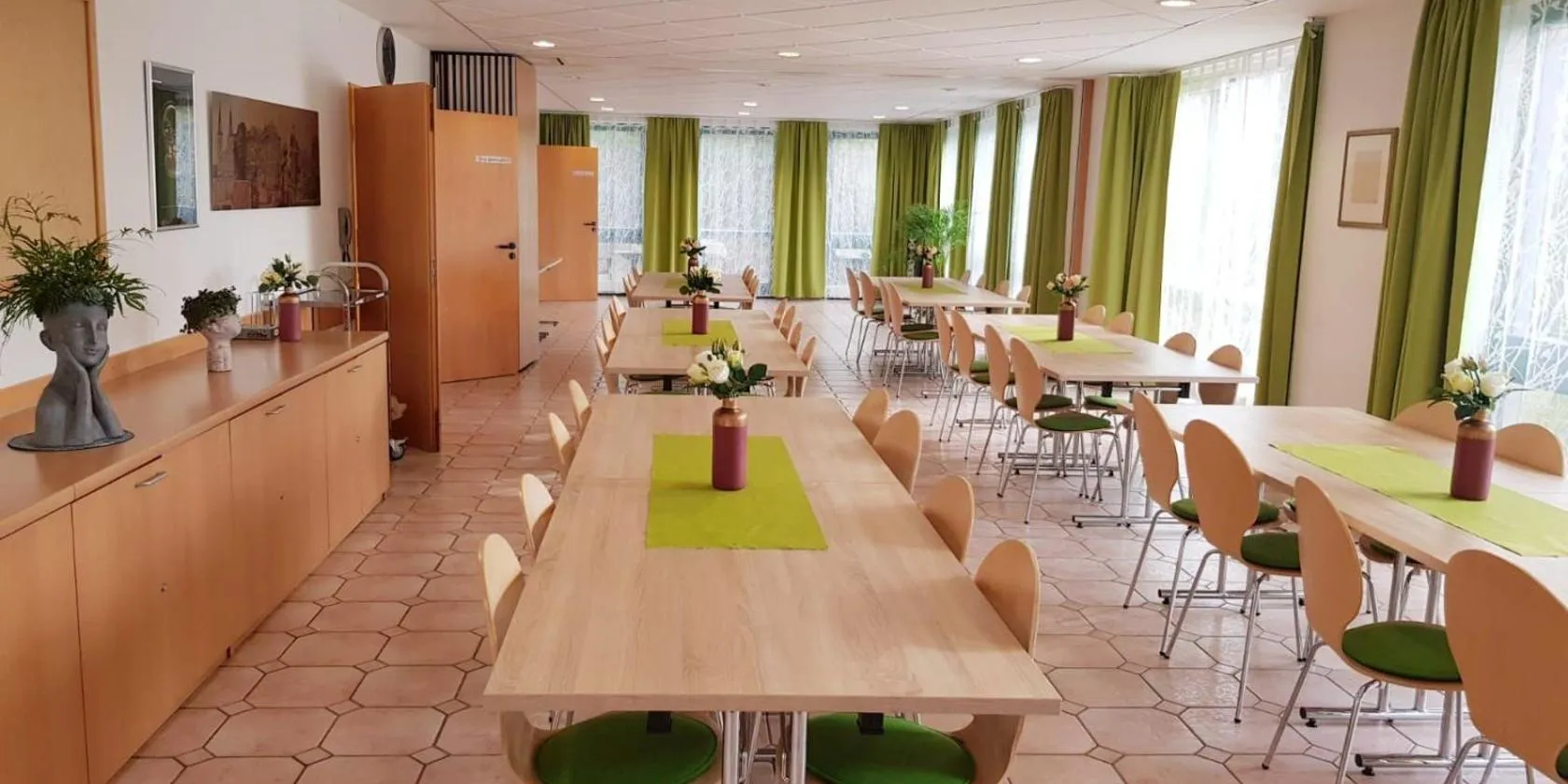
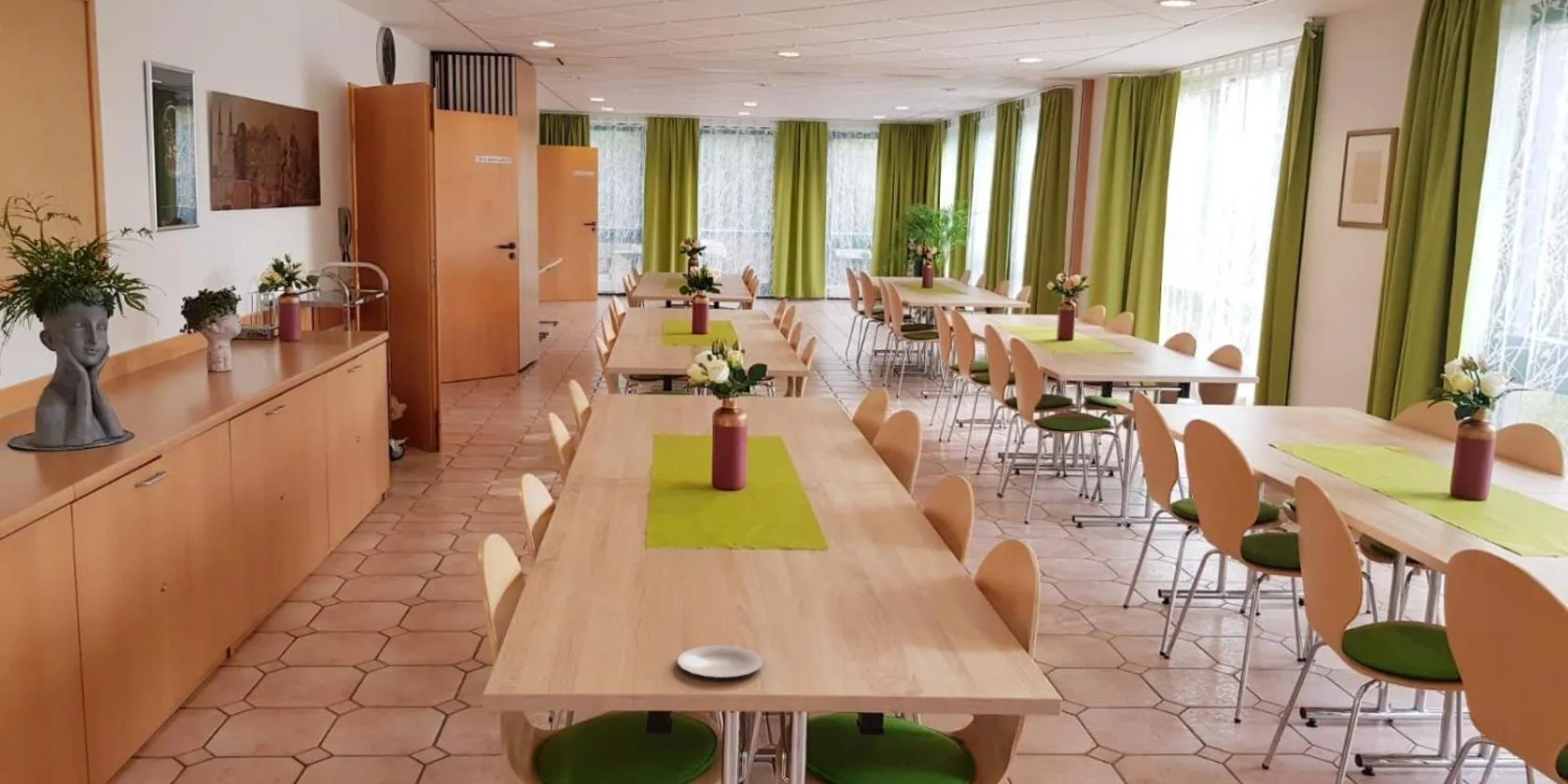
+ plate [677,644,763,679]
